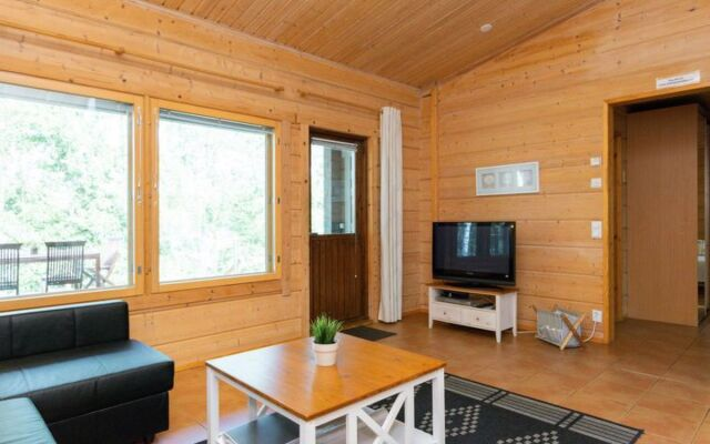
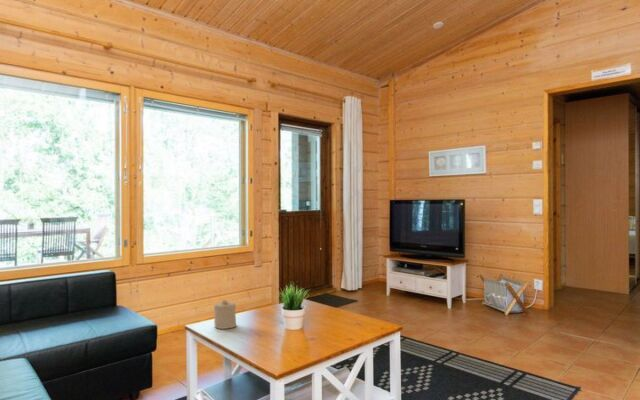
+ candle [213,299,237,330]
